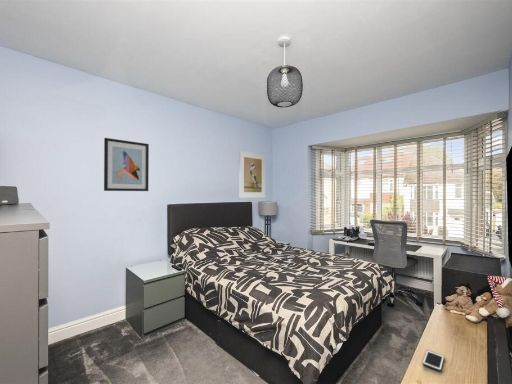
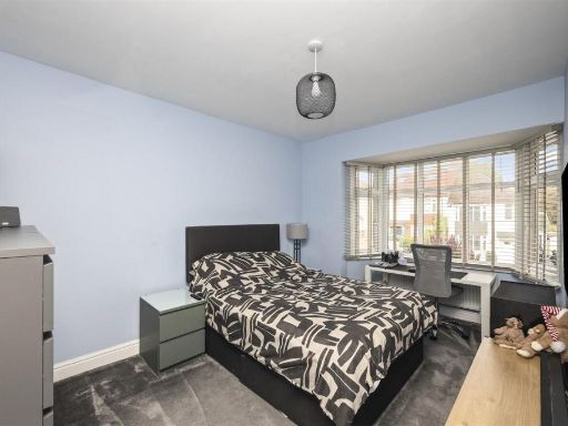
- wall art [103,137,150,192]
- cell phone [421,349,445,372]
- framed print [238,150,267,199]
